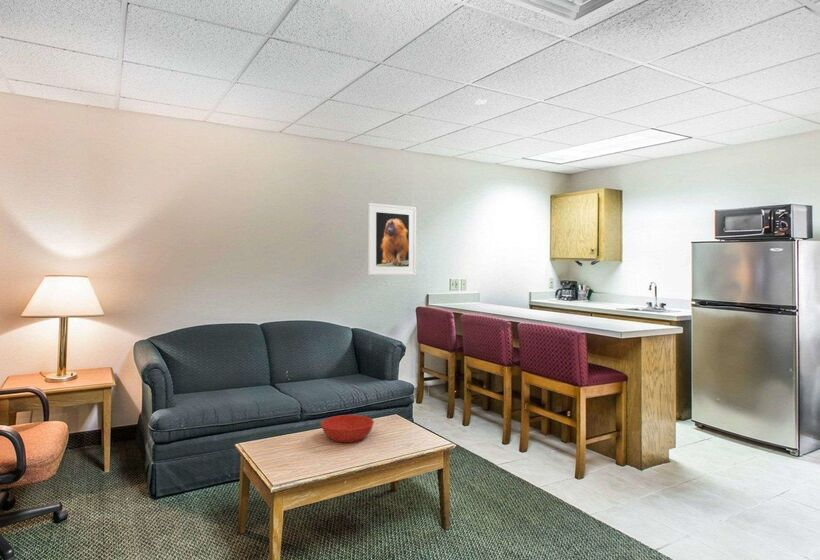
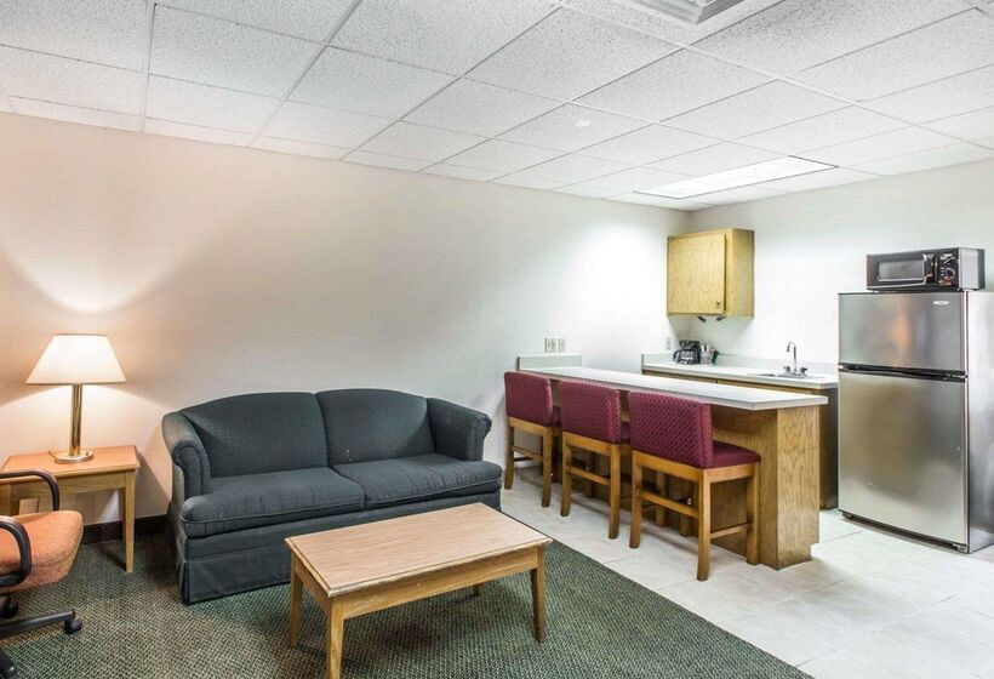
- bowl [320,414,375,443]
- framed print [367,202,417,276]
